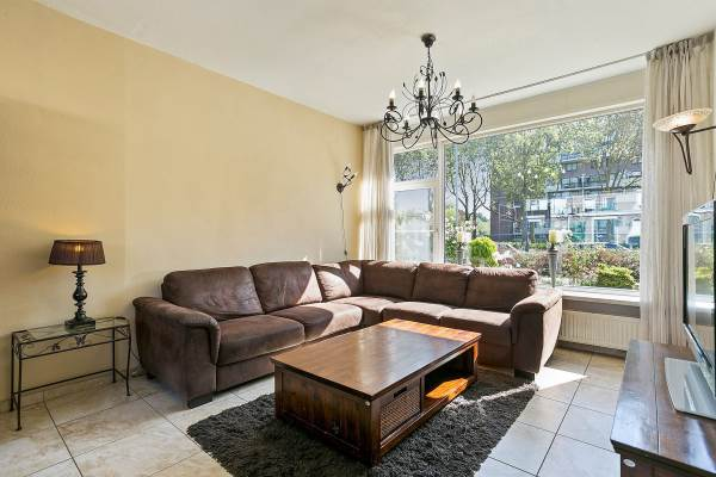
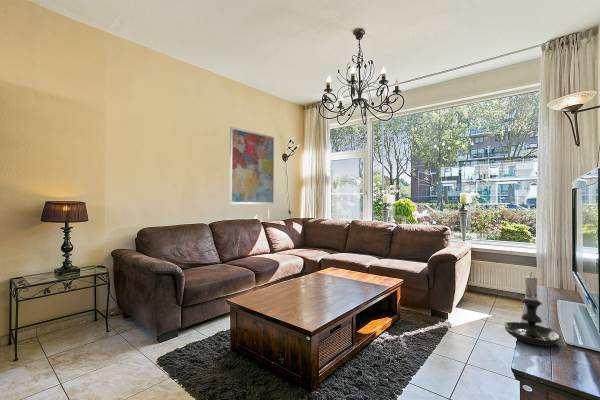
+ wall art [229,126,275,205]
+ candle holder [503,271,562,347]
